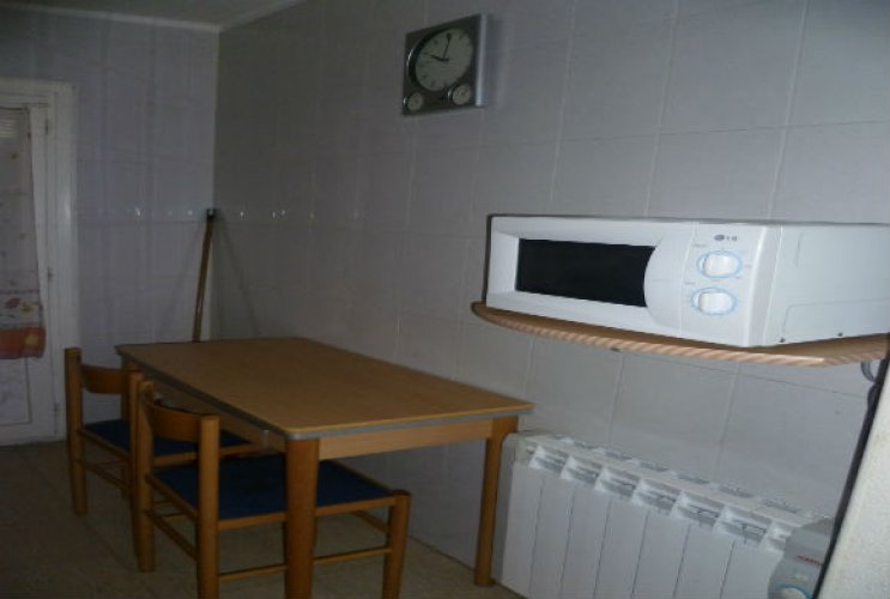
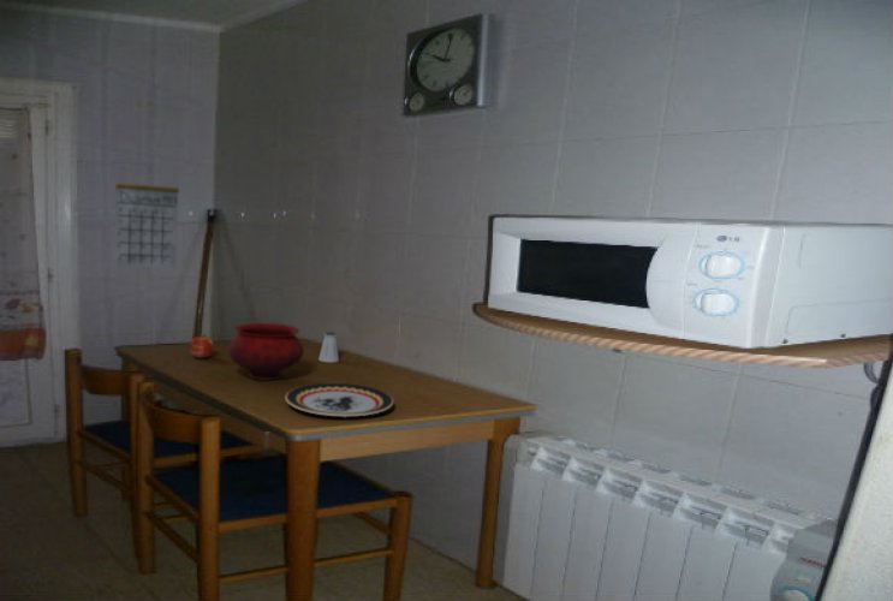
+ apple [189,333,215,359]
+ bowl [227,322,305,382]
+ plate [285,382,394,418]
+ saltshaker [317,331,340,363]
+ calendar [113,165,180,269]
